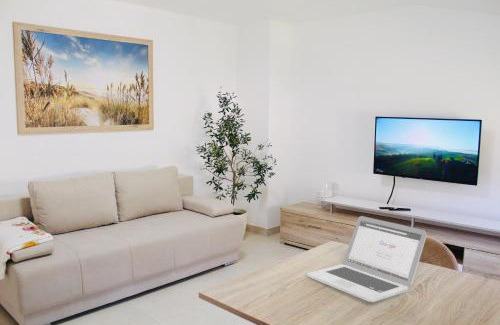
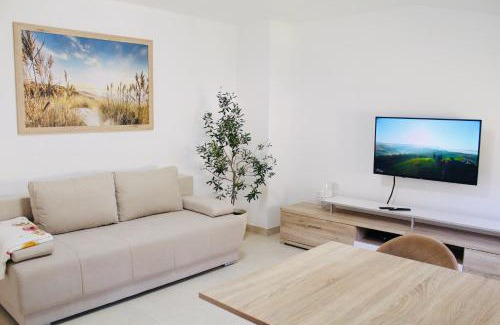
- laptop [306,215,428,303]
